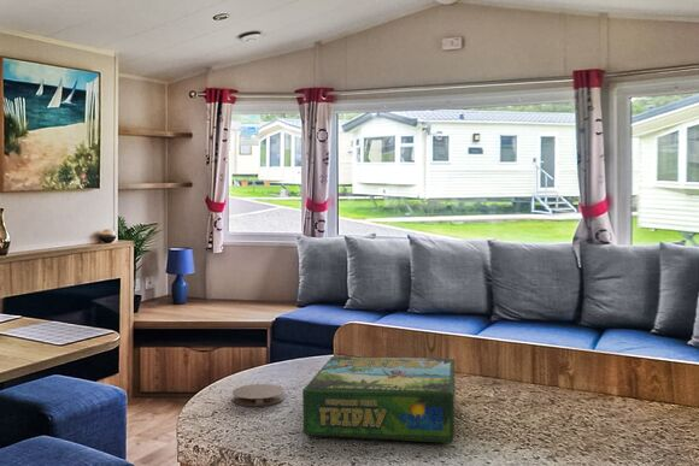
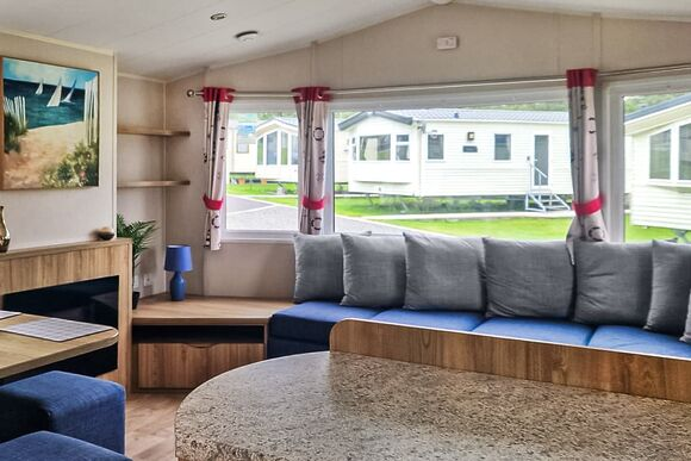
- coaster [231,383,286,407]
- board game [301,355,457,444]
